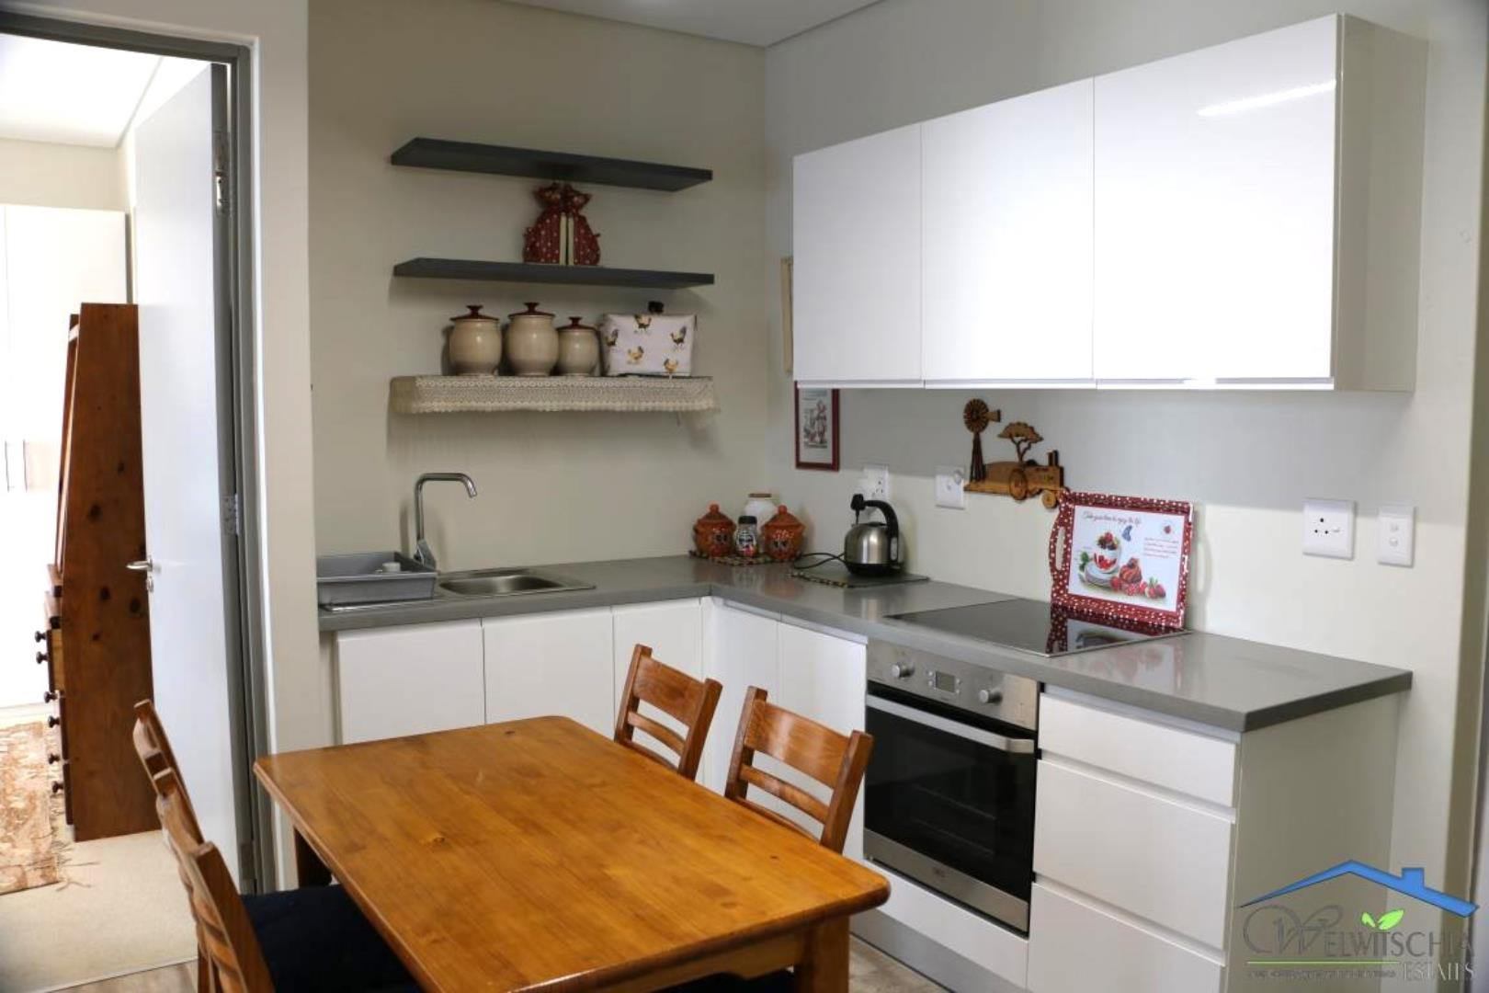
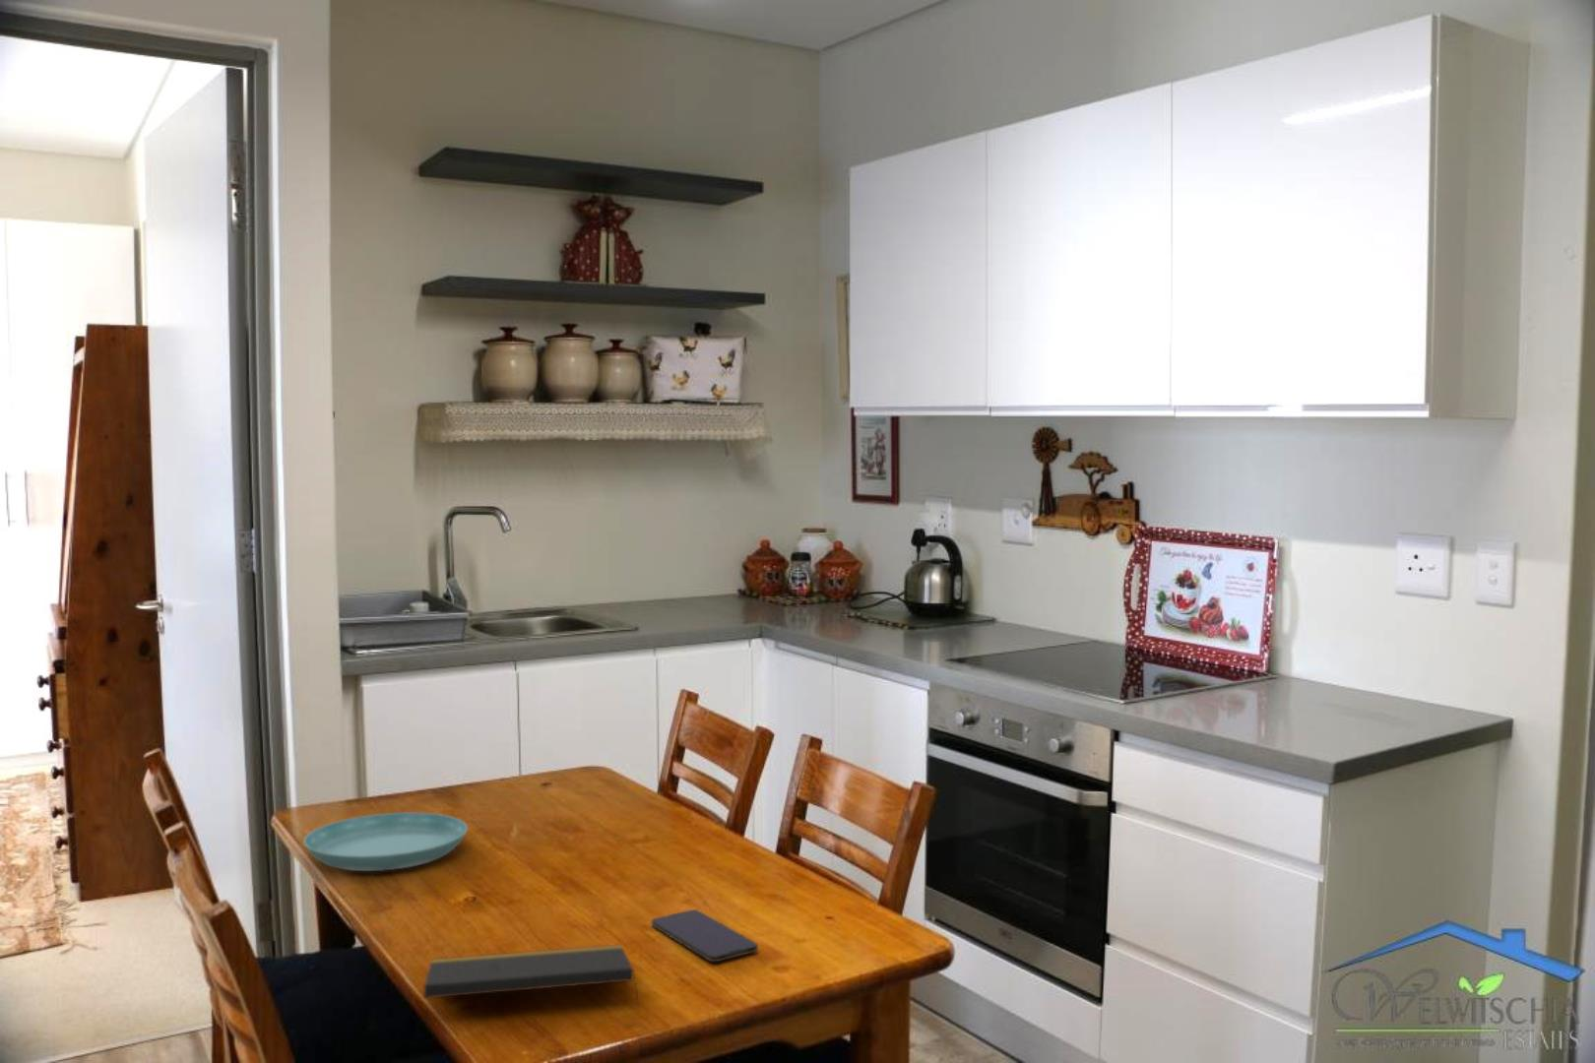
+ saucer [304,811,469,872]
+ smartphone [650,909,760,962]
+ notepad [422,944,640,1007]
